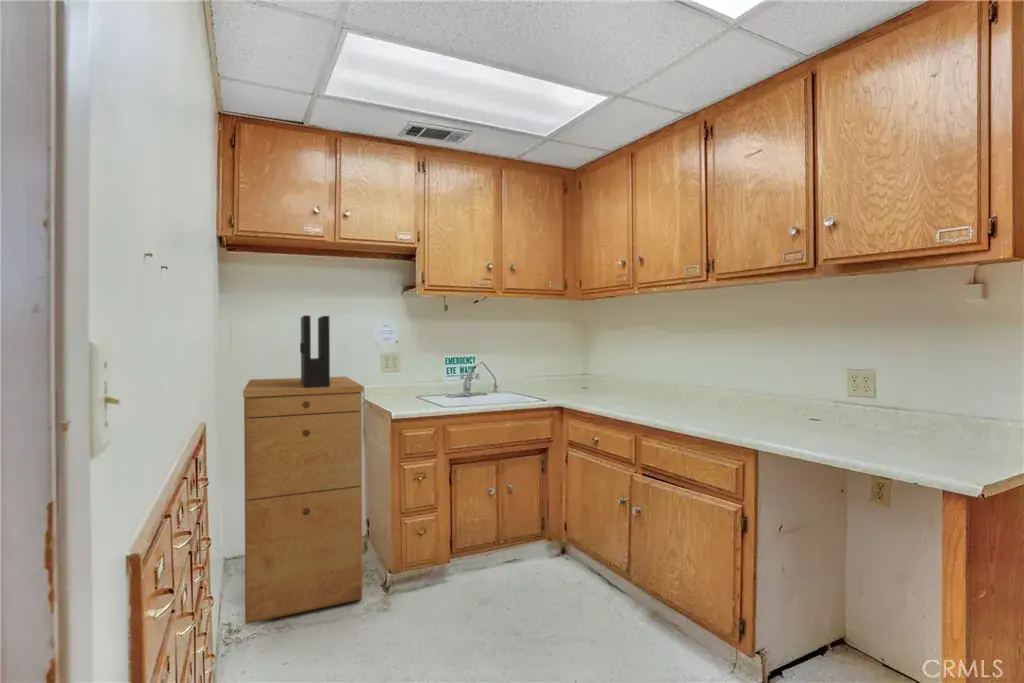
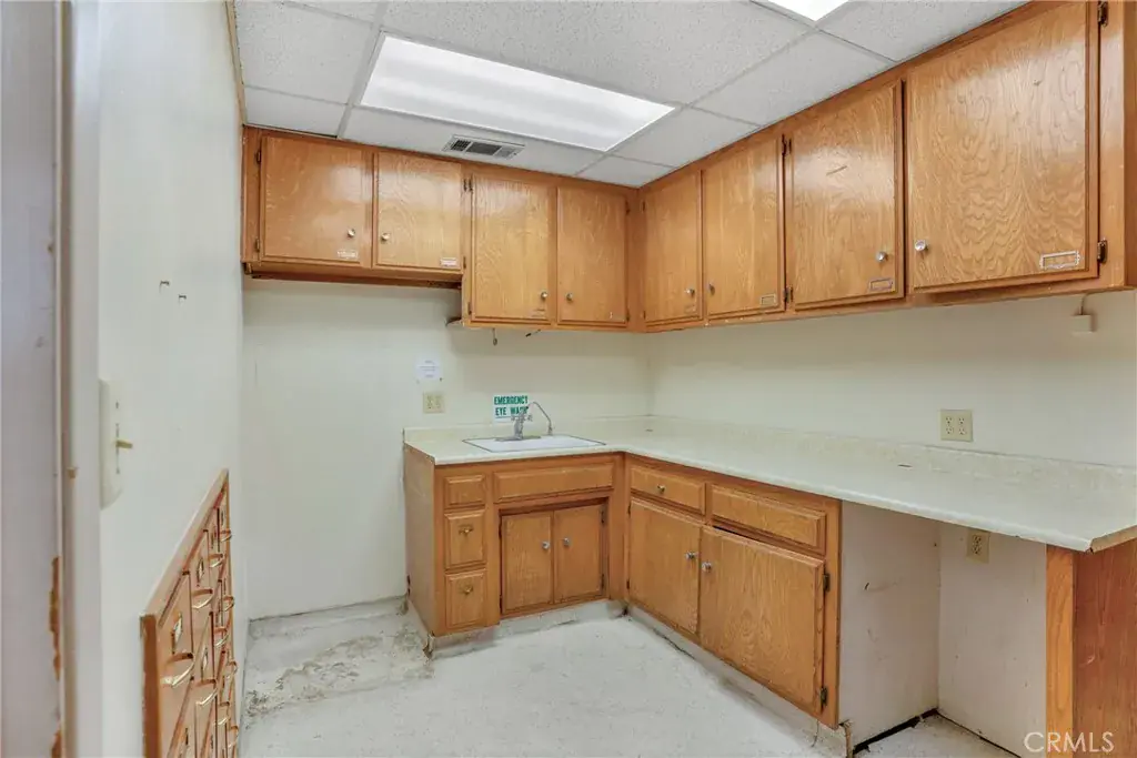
- file holder [299,314,331,388]
- filing cabinet [242,375,364,625]
